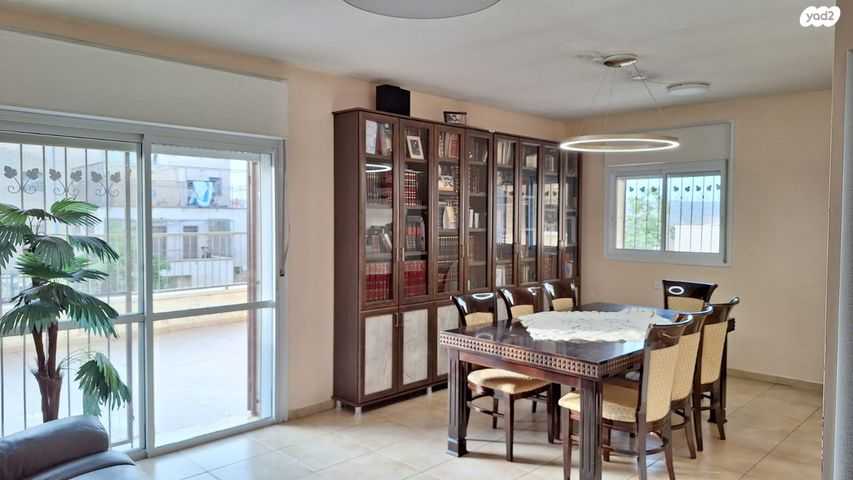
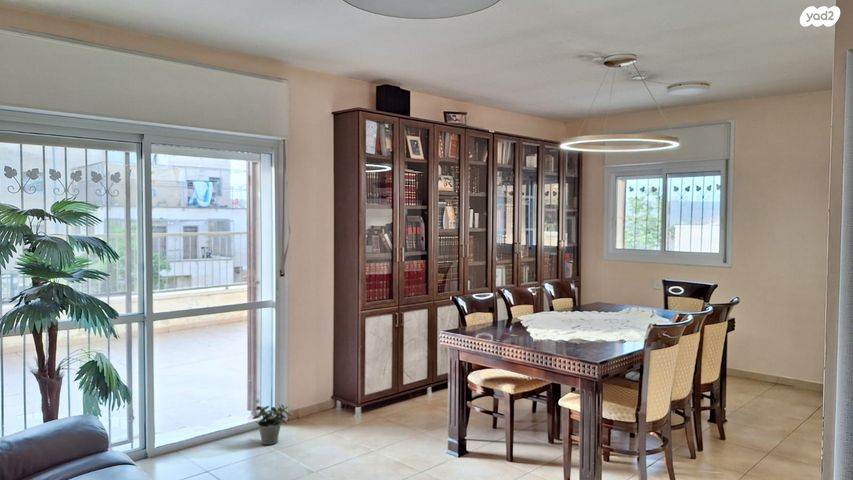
+ potted plant [251,403,292,446]
